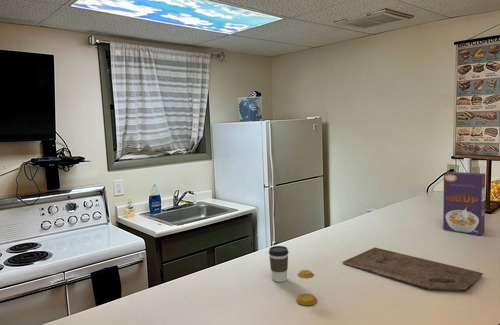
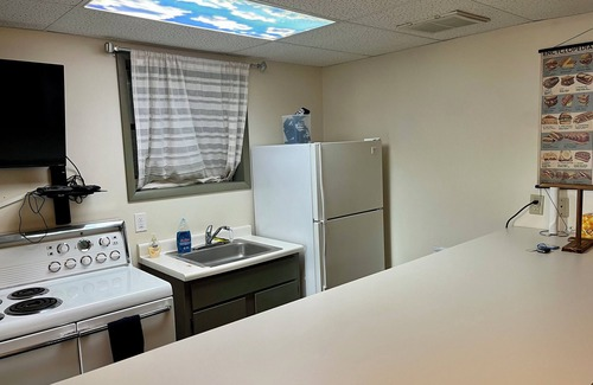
- cutting board [341,246,484,291]
- coffee cup [268,245,289,283]
- salt shaker [295,269,318,306]
- cereal box [442,171,487,236]
